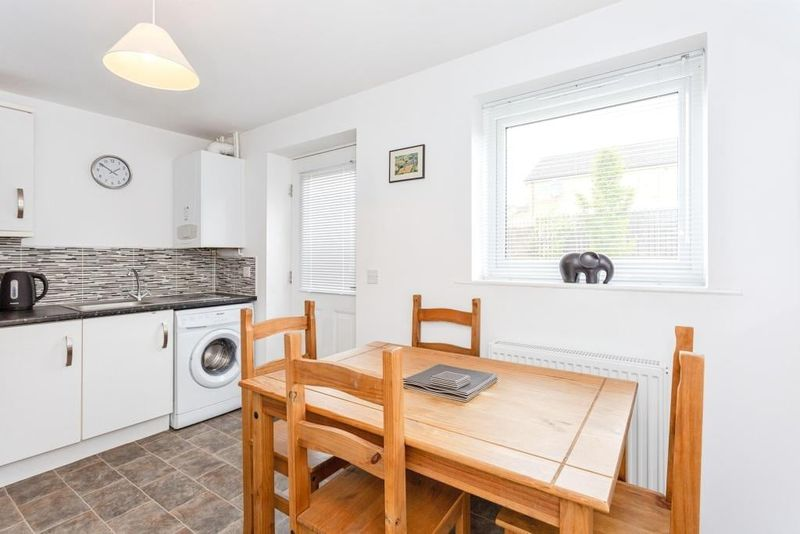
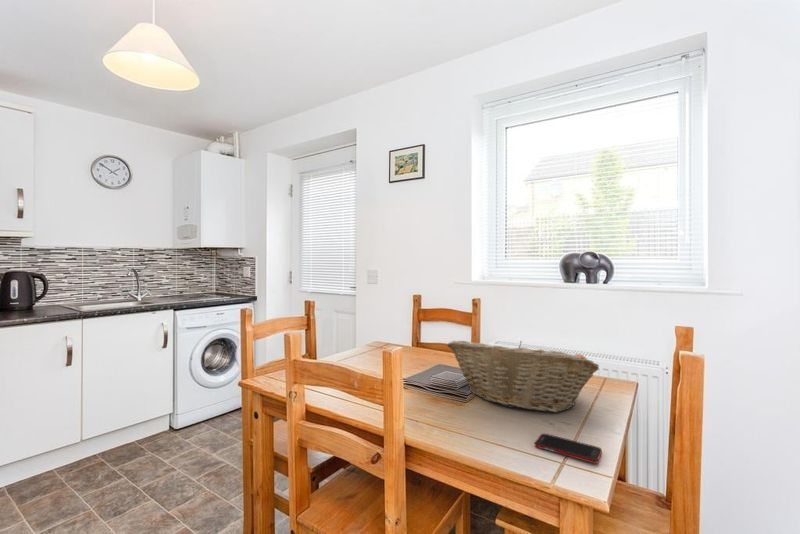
+ fruit basket [447,340,600,413]
+ cell phone [534,432,603,464]
